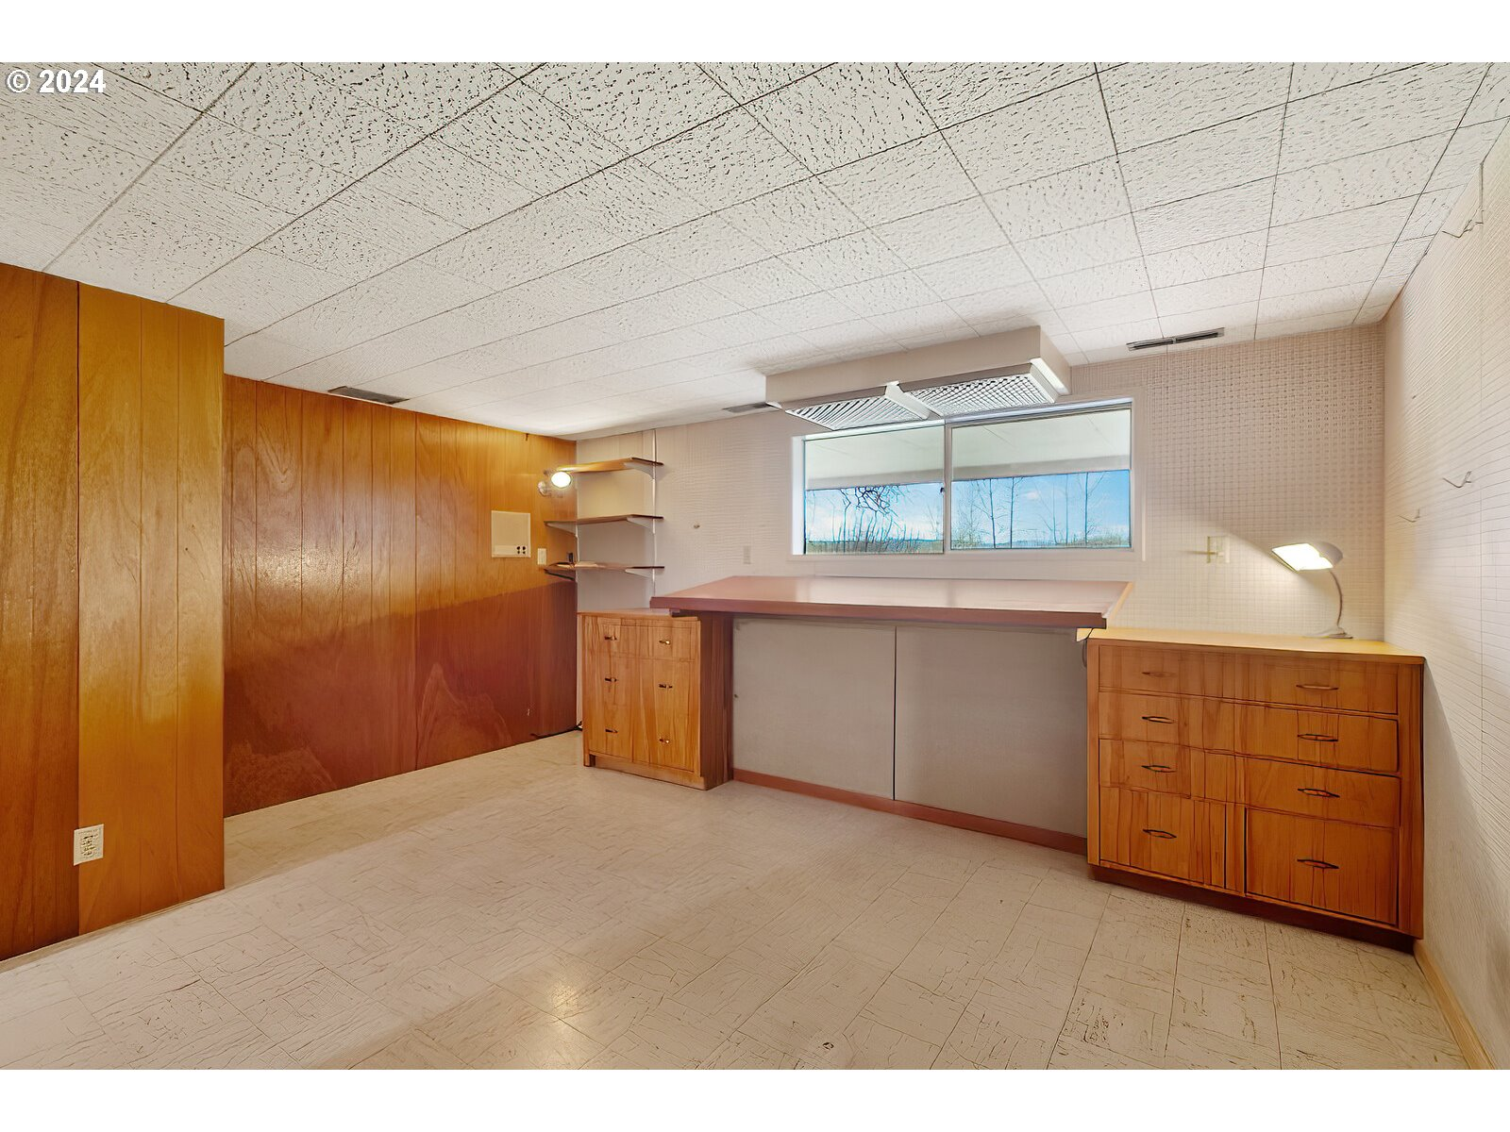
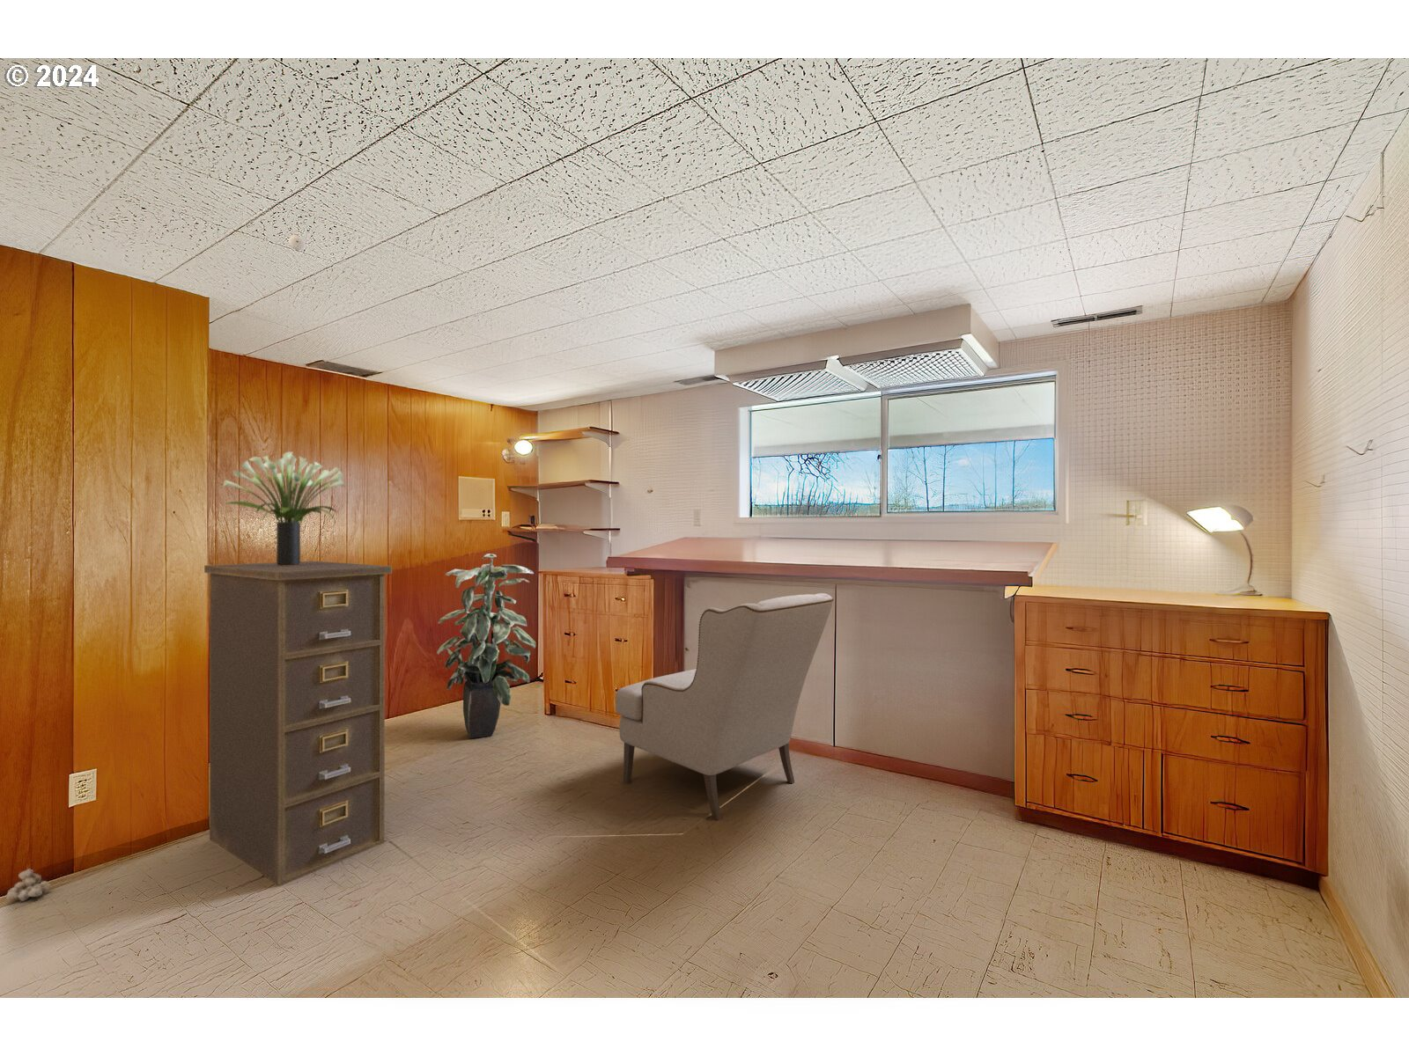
+ potted plant [222,450,346,566]
+ smoke detector [288,235,306,251]
+ indoor plant [436,552,537,739]
+ filing cabinet [203,560,393,887]
+ decorative ball [6,867,51,902]
+ chair [615,592,834,822]
